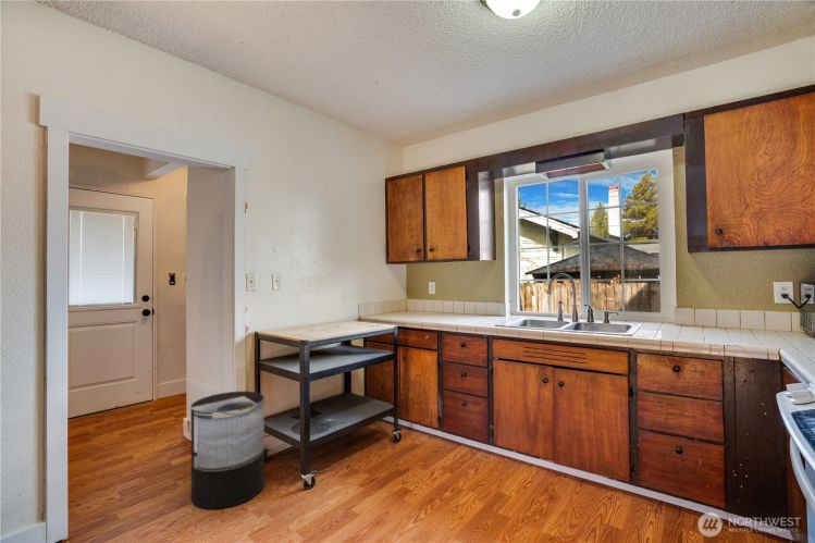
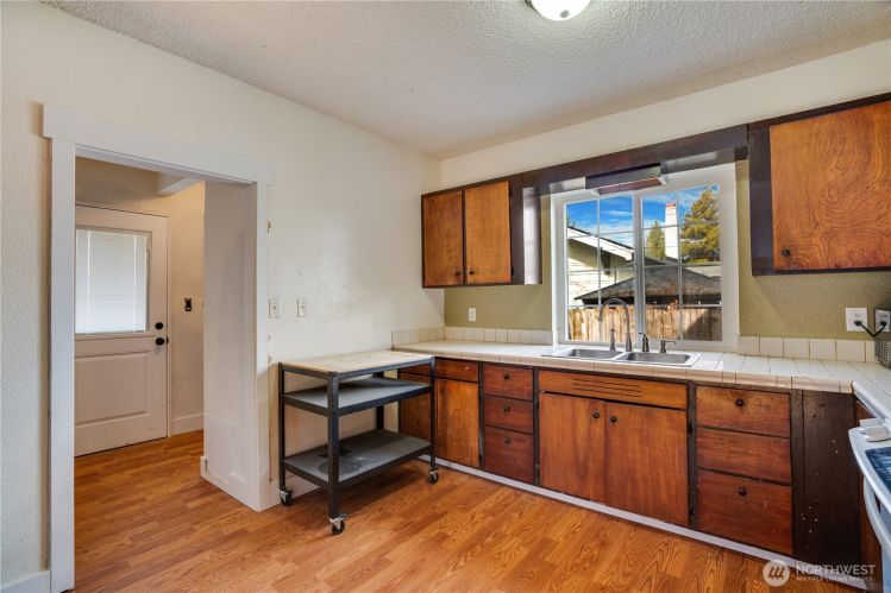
- trash can [189,391,266,510]
